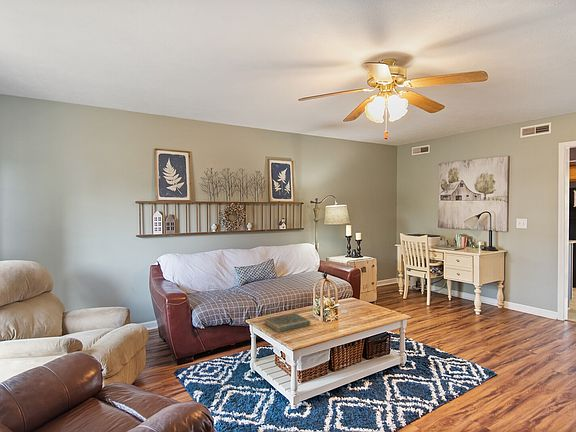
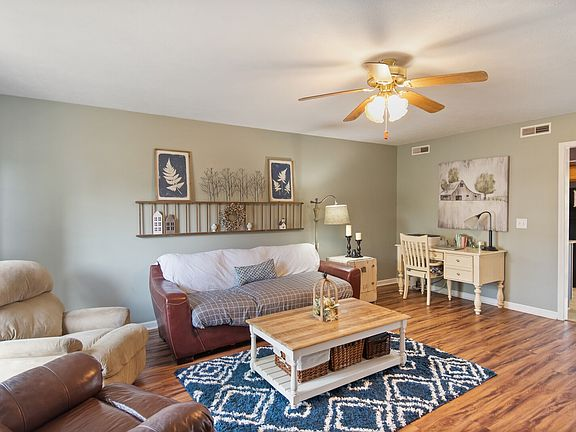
- book [262,312,311,333]
